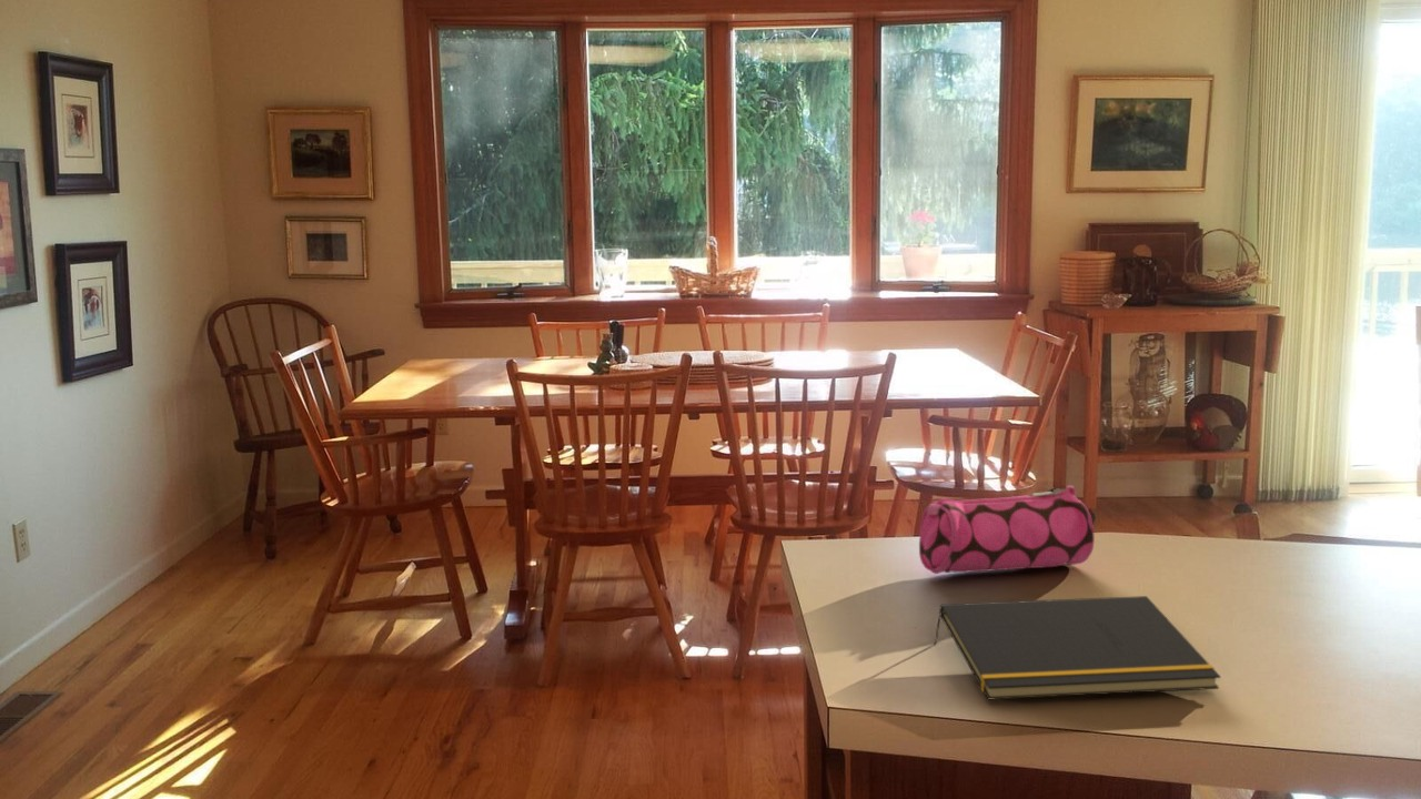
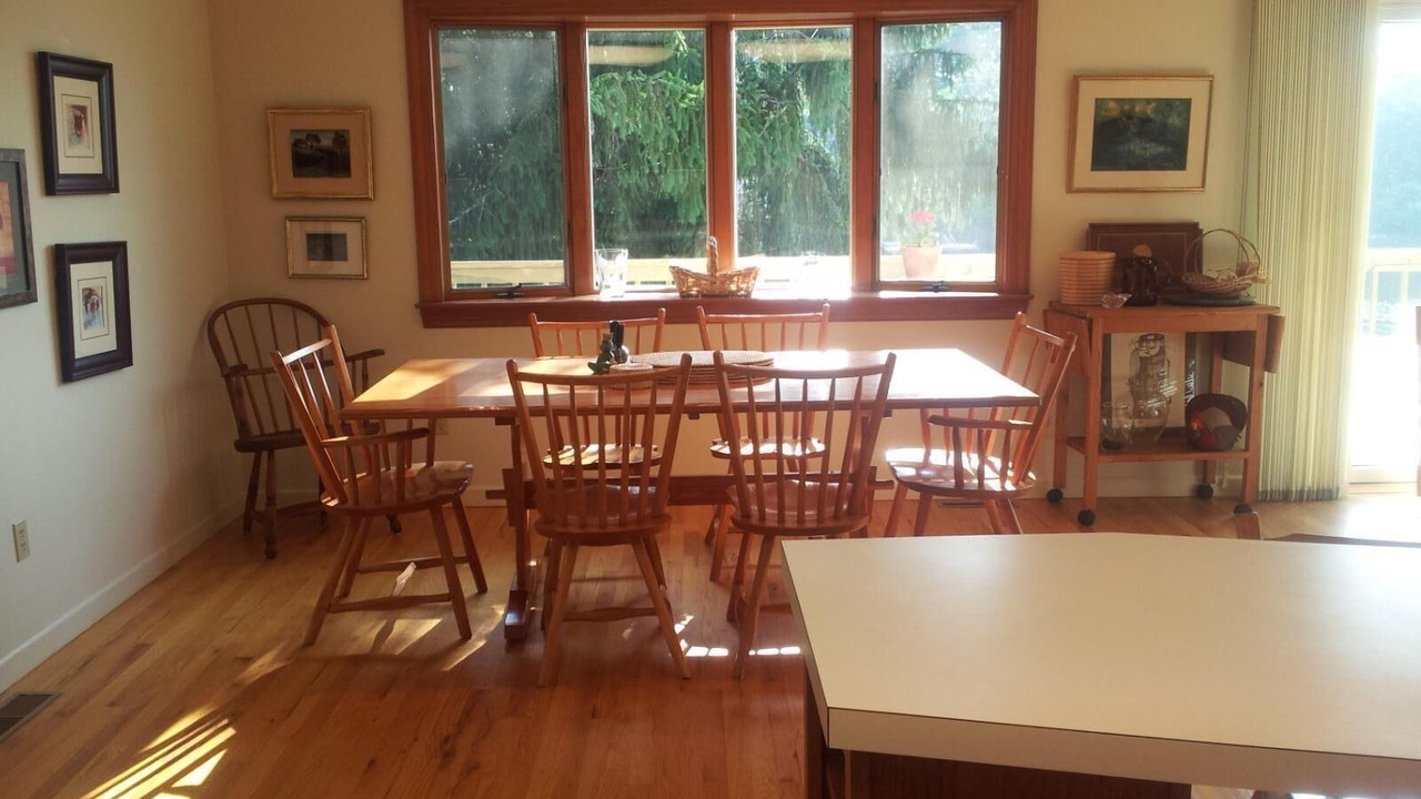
- notepad [934,595,1221,701]
- pencil case [918,485,1096,575]
